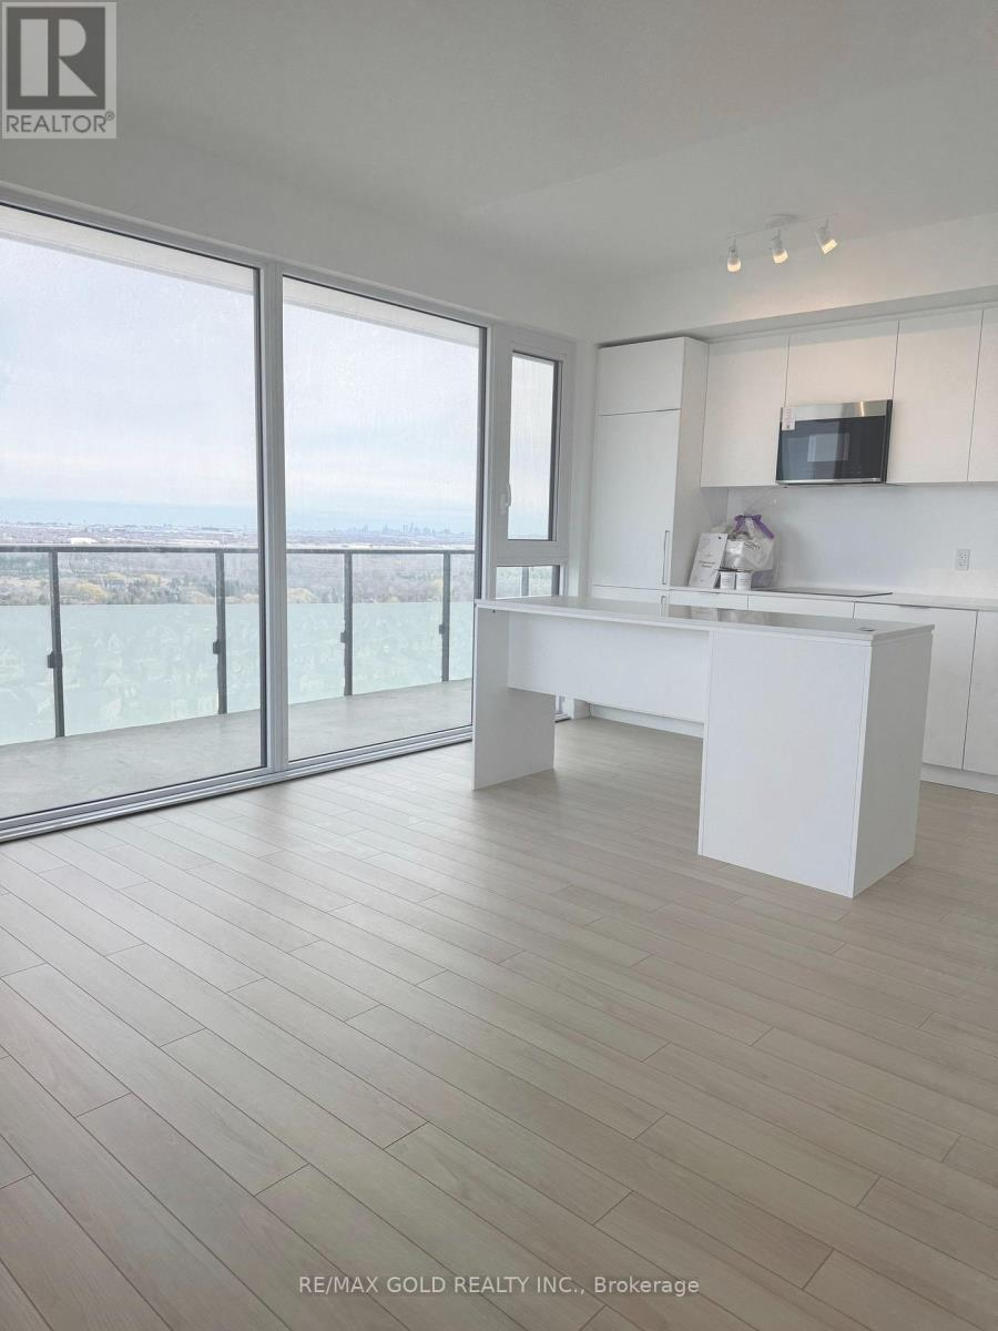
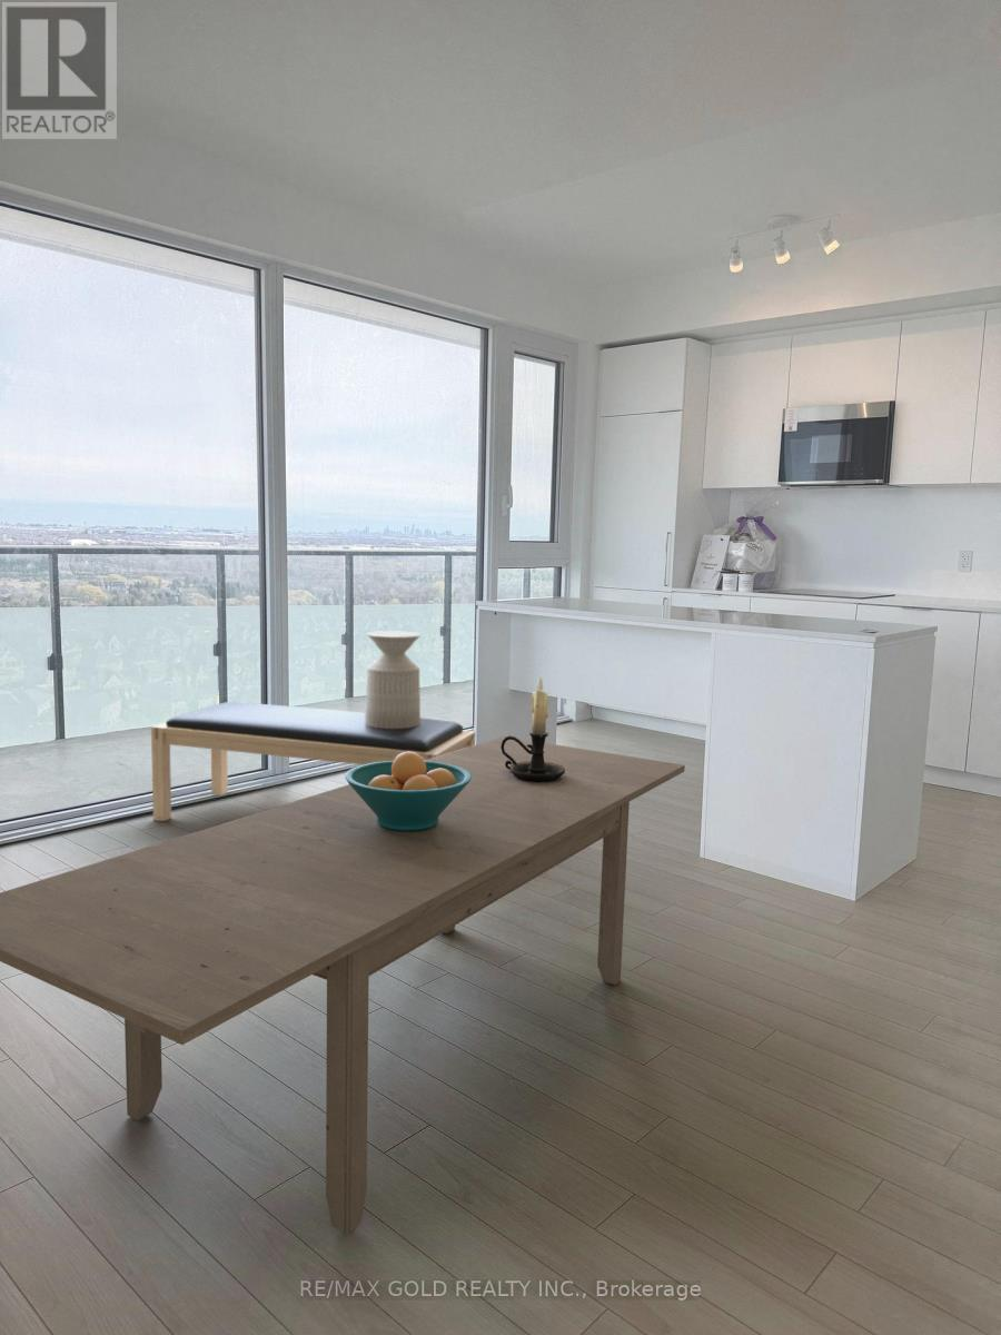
+ candle holder [500,675,565,782]
+ side table [365,630,423,729]
+ fruit bowl [344,751,472,831]
+ dining table [0,735,686,1235]
+ bench [150,701,477,822]
